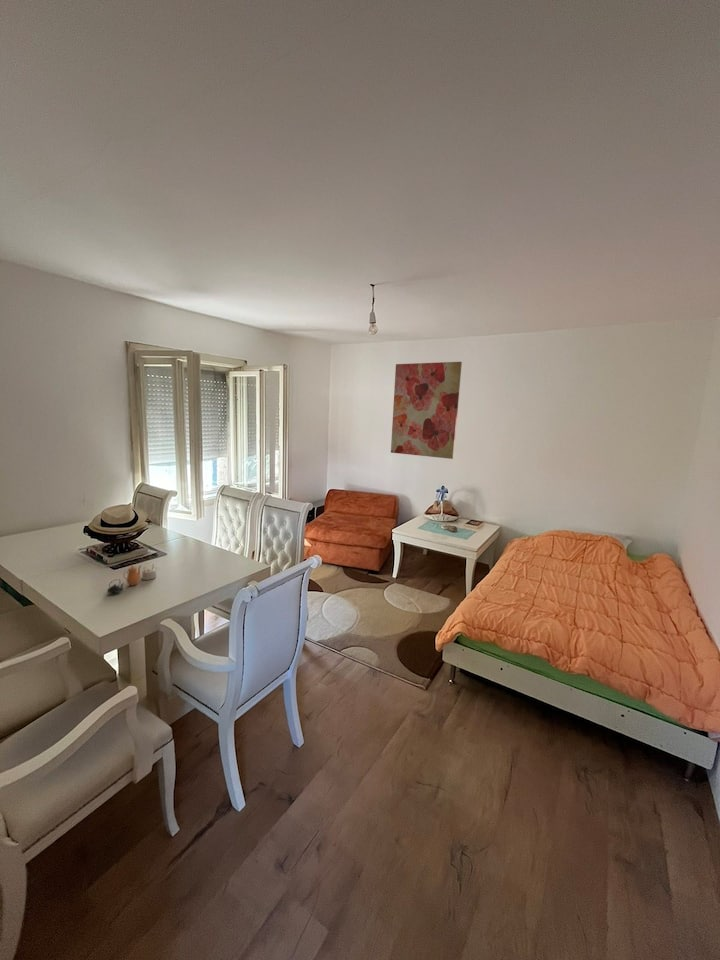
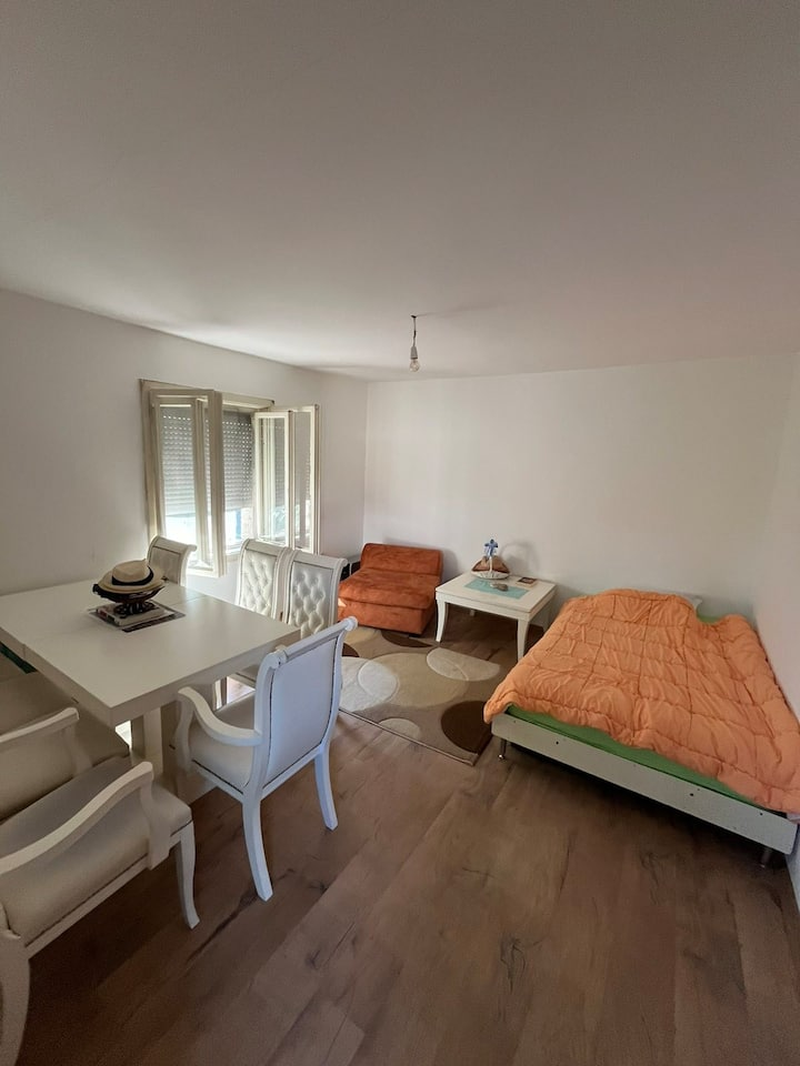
- teapot [106,563,158,594]
- wall art [390,361,463,460]
